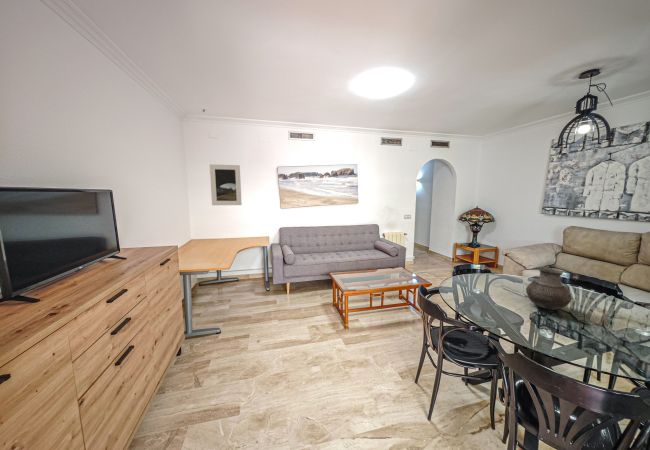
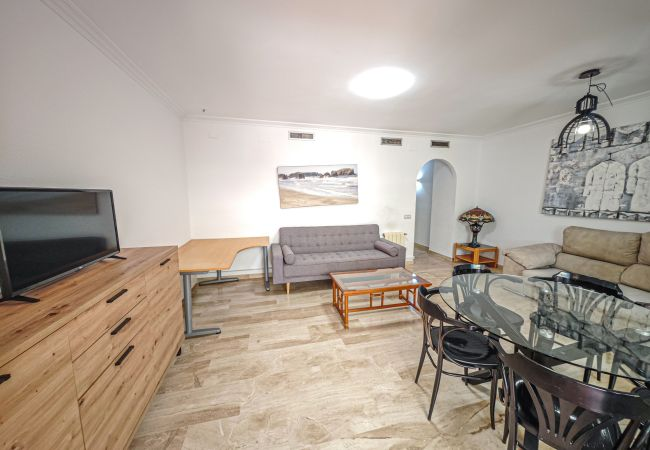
- vase [525,267,572,311]
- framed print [209,163,243,206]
